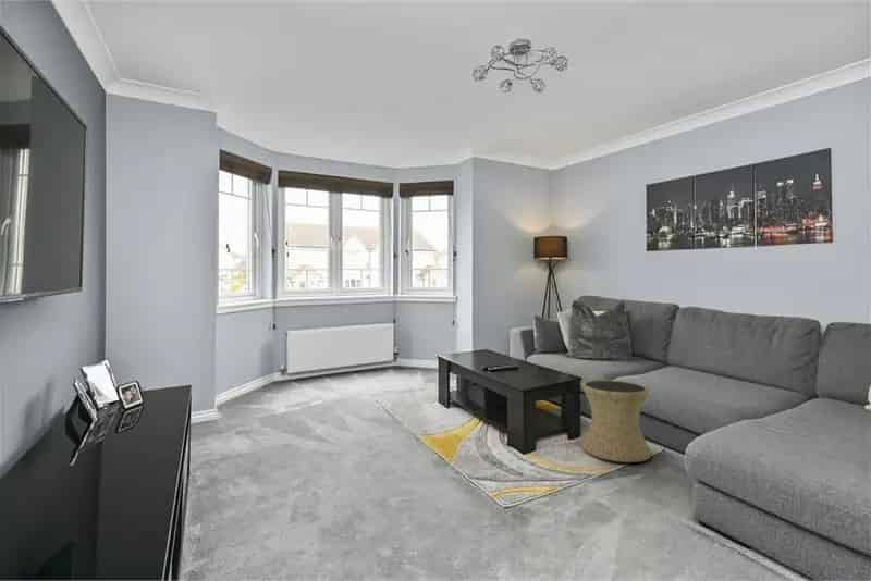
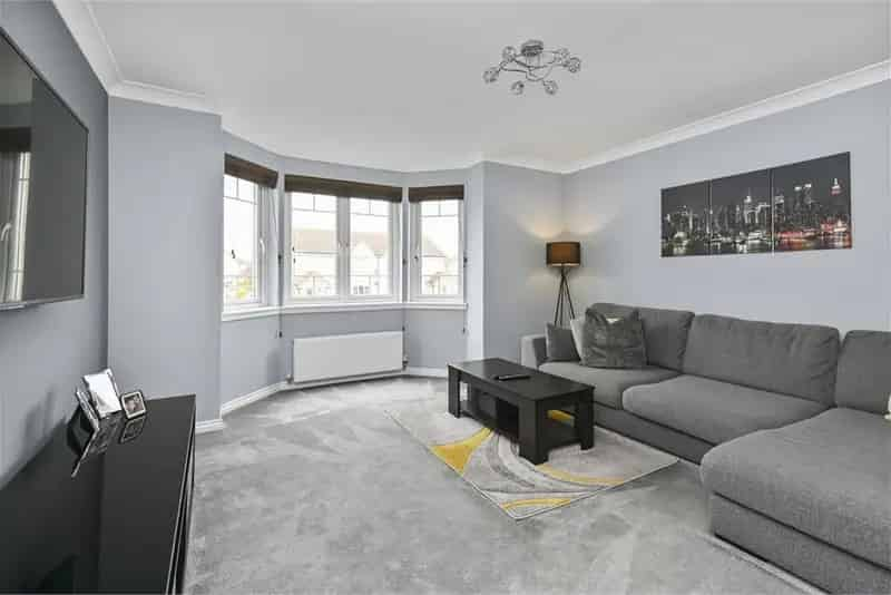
- side table [580,379,652,463]
